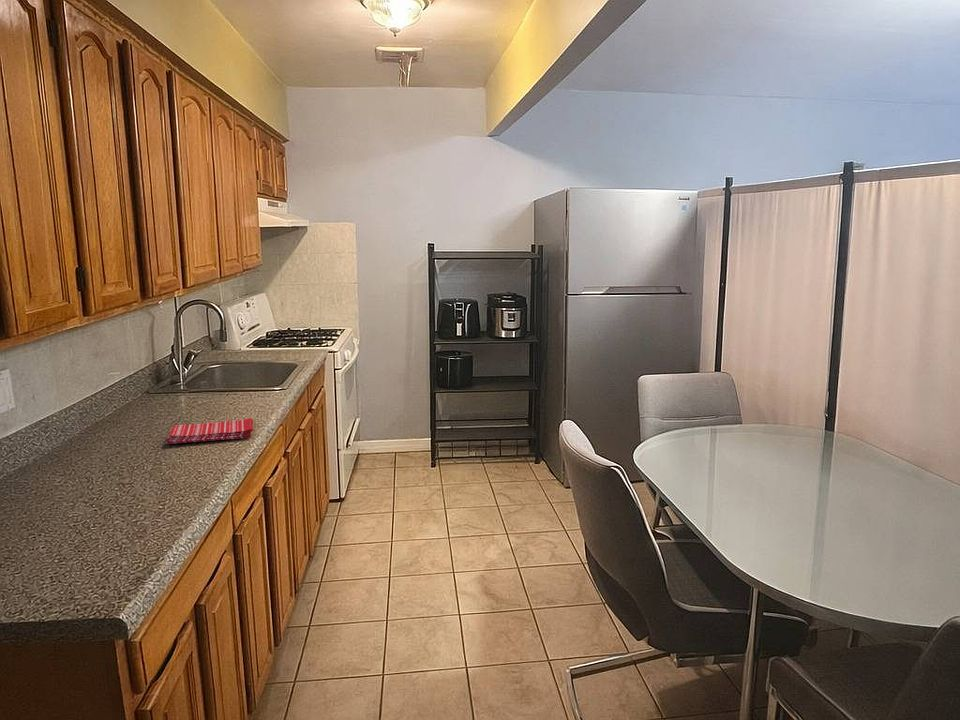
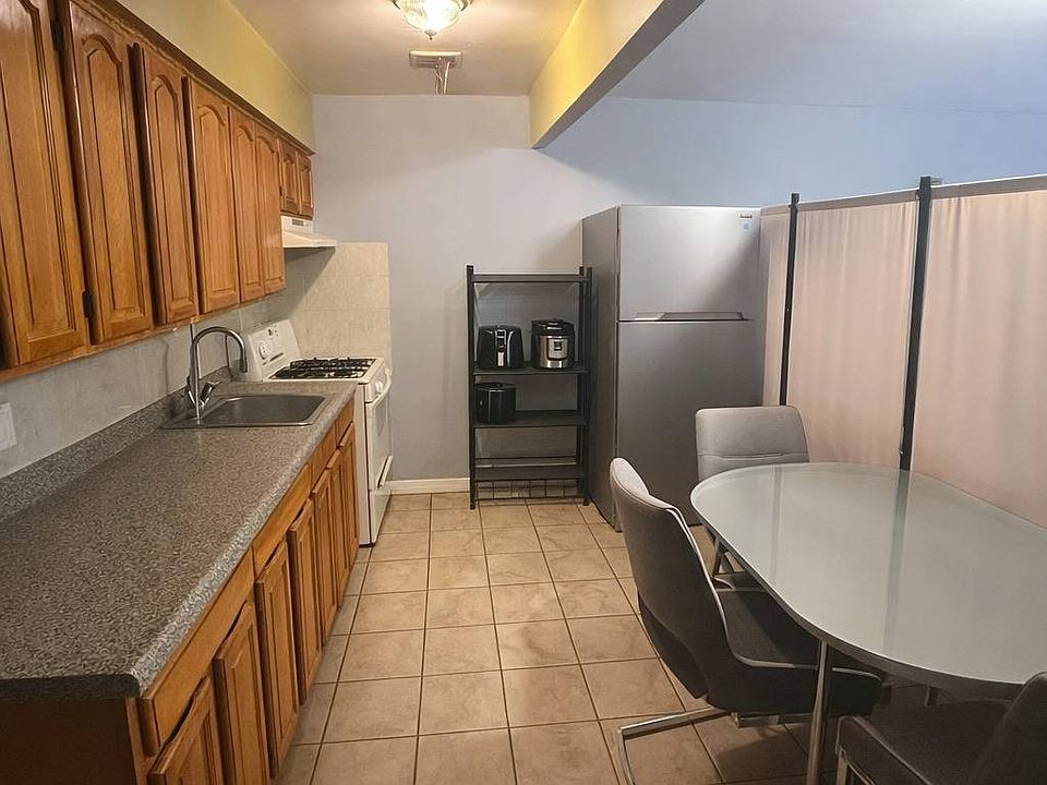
- dish towel [165,417,254,445]
